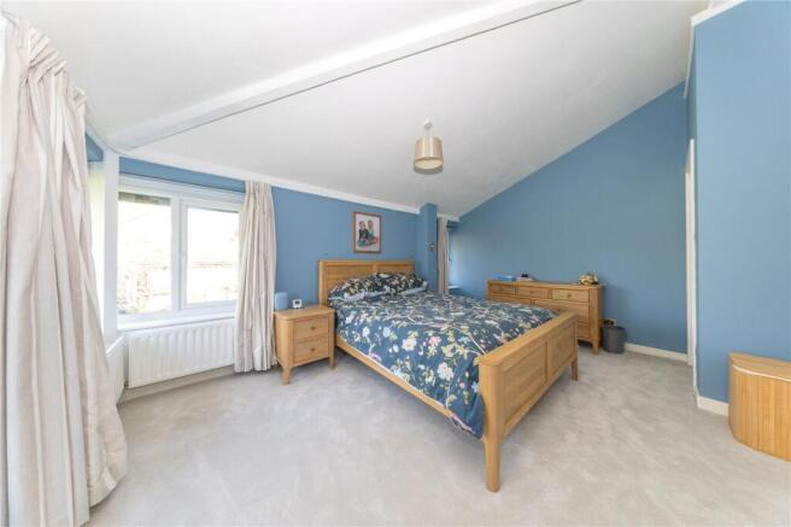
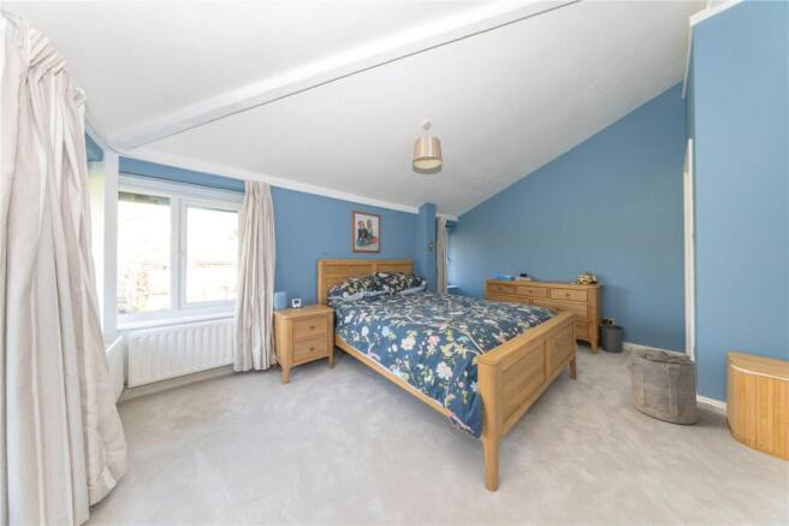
+ laundry hamper [624,347,699,425]
